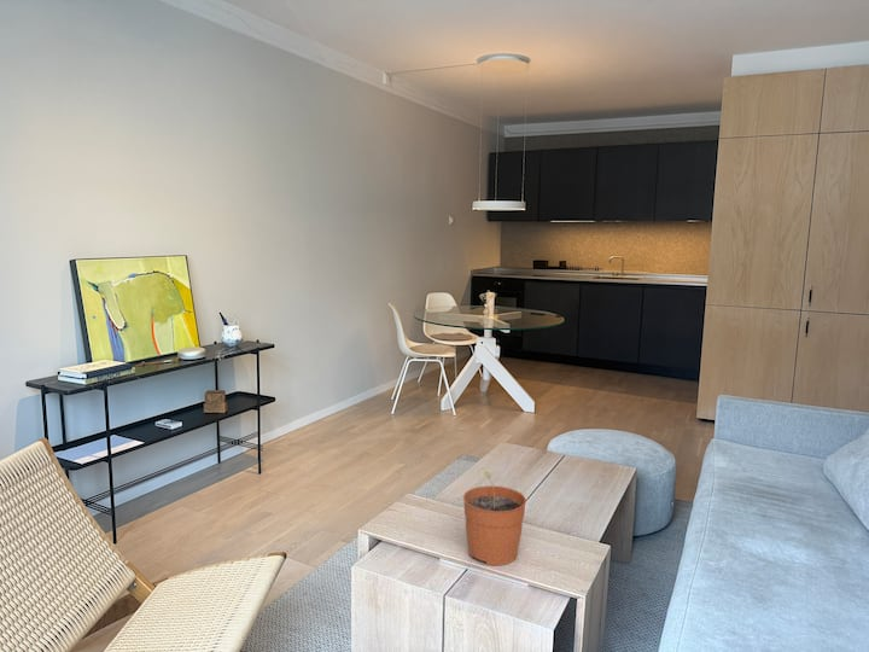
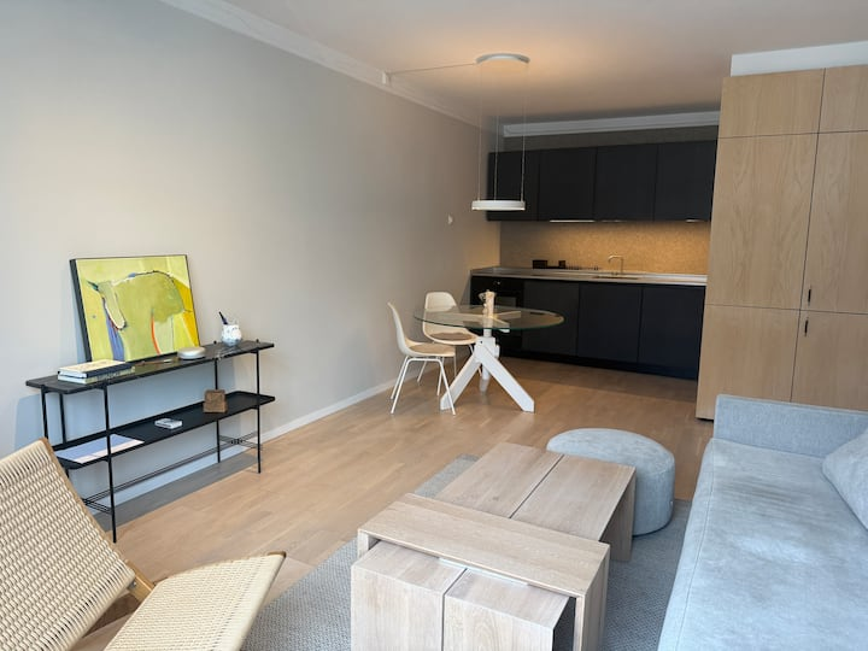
- plant pot [462,471,527,566]
